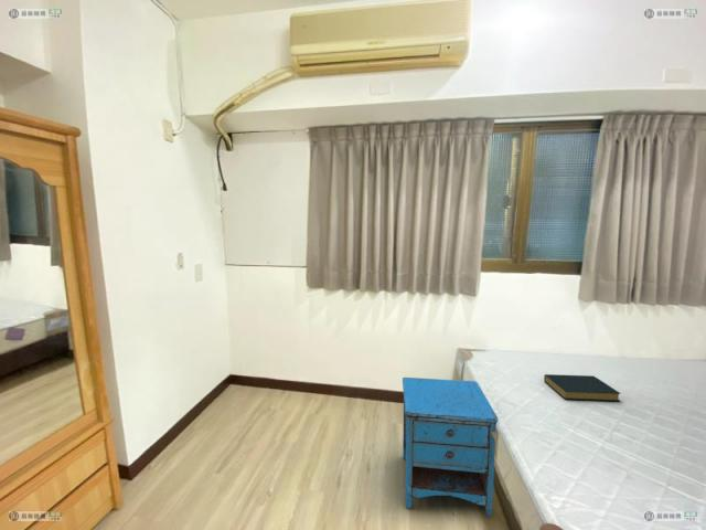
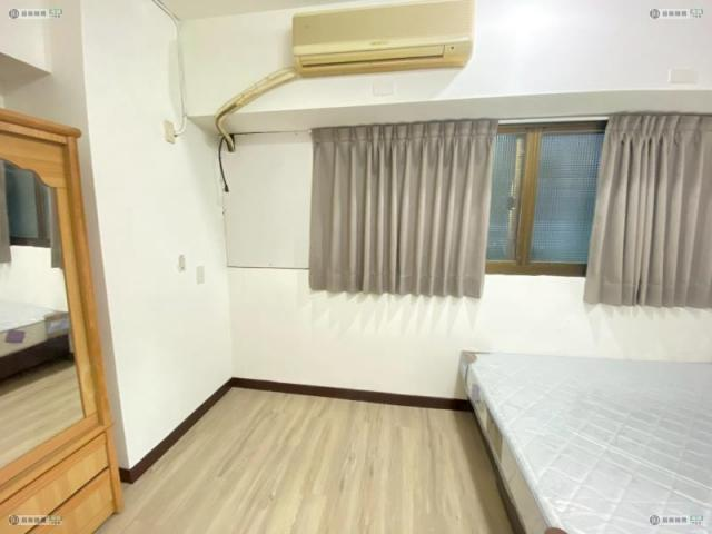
- hardback book [543,373,622,402]
- nightstand [402,377,500,519]
